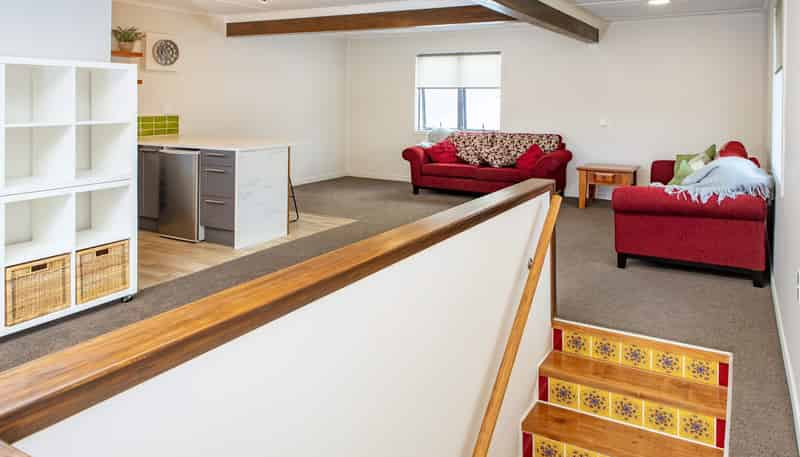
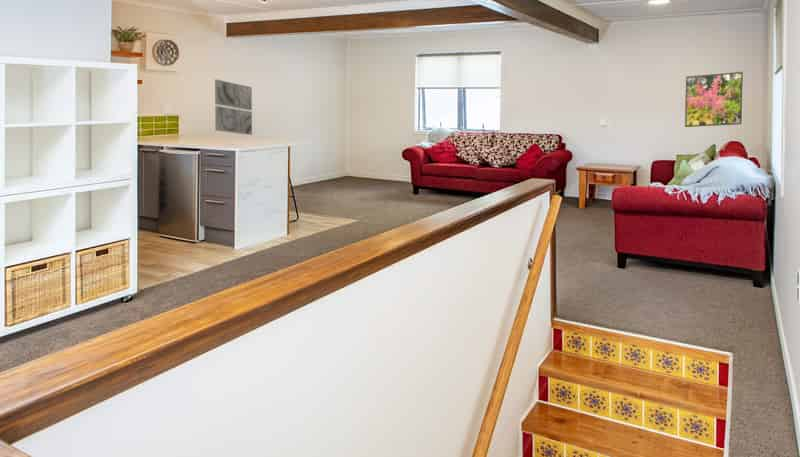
+ wall art [214,78,253,136]
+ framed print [684,71,744,128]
